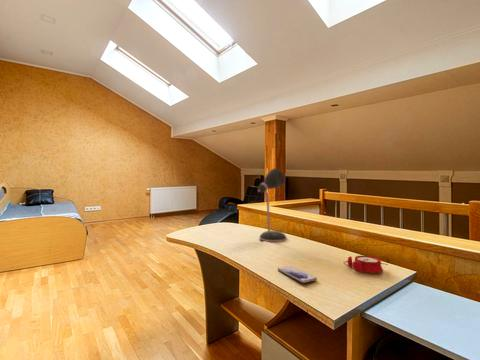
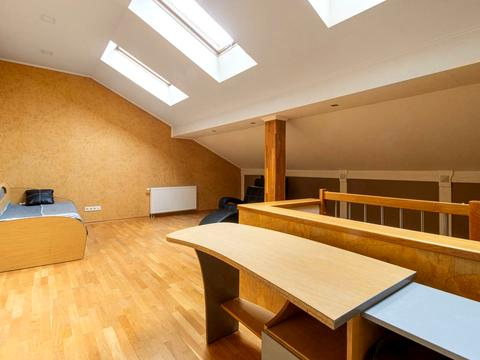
- alarm clock [343,255,389,274]
- smartphone [277,265,318,284]
- desk lamp [257,167,288,243]
